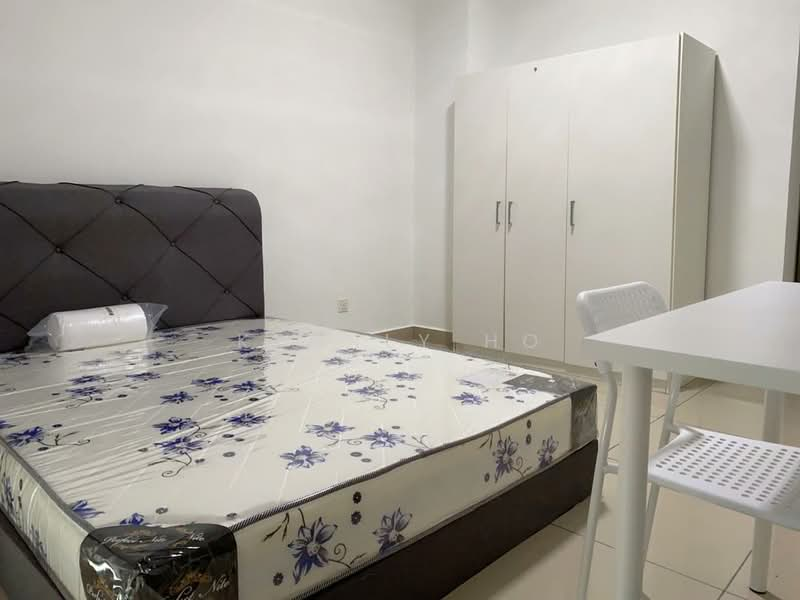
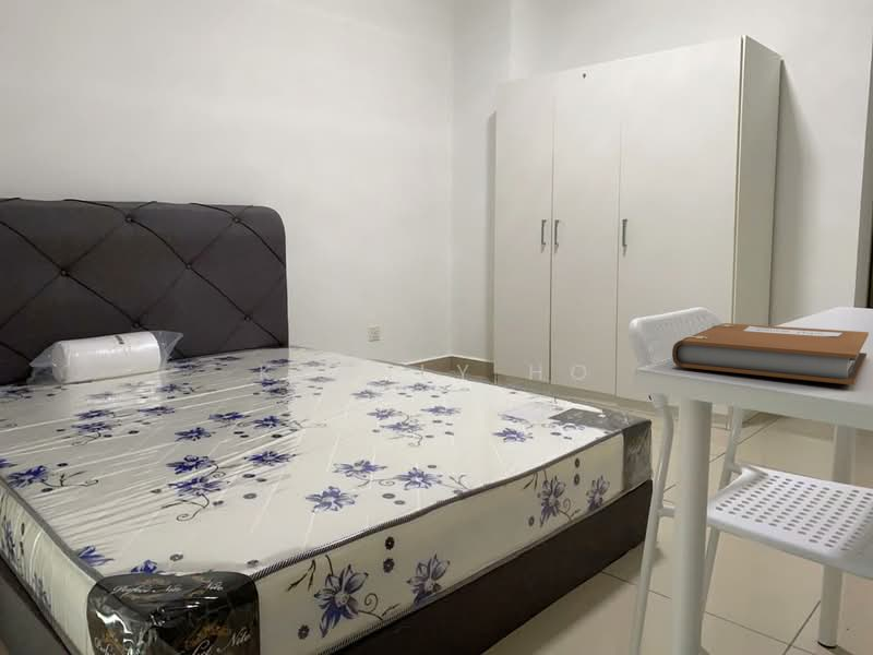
+ notebook [671,322,870,386]
